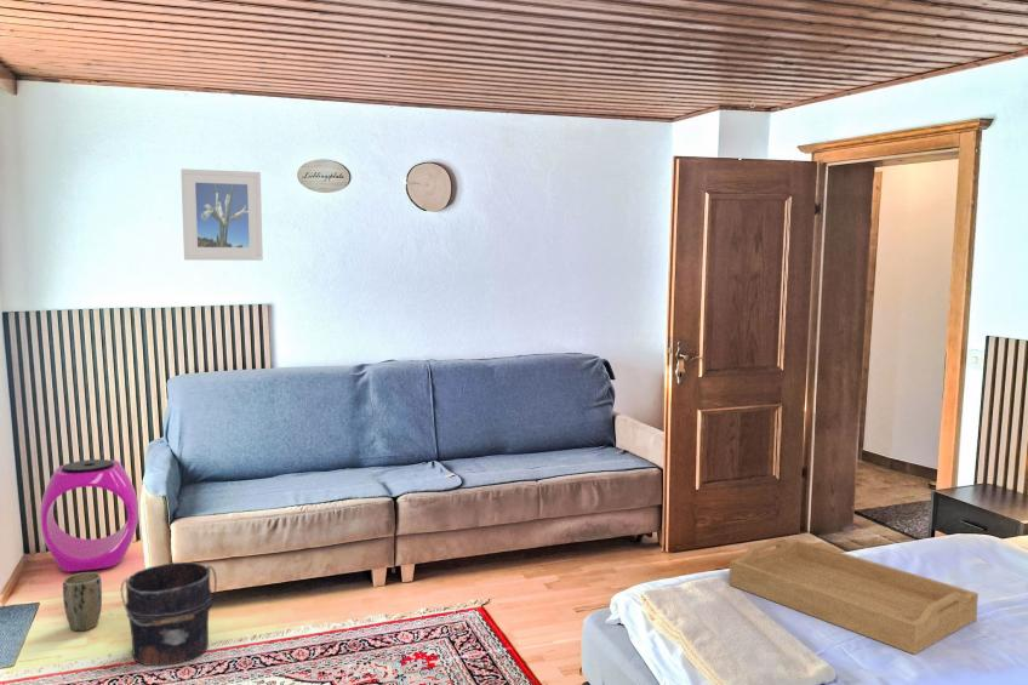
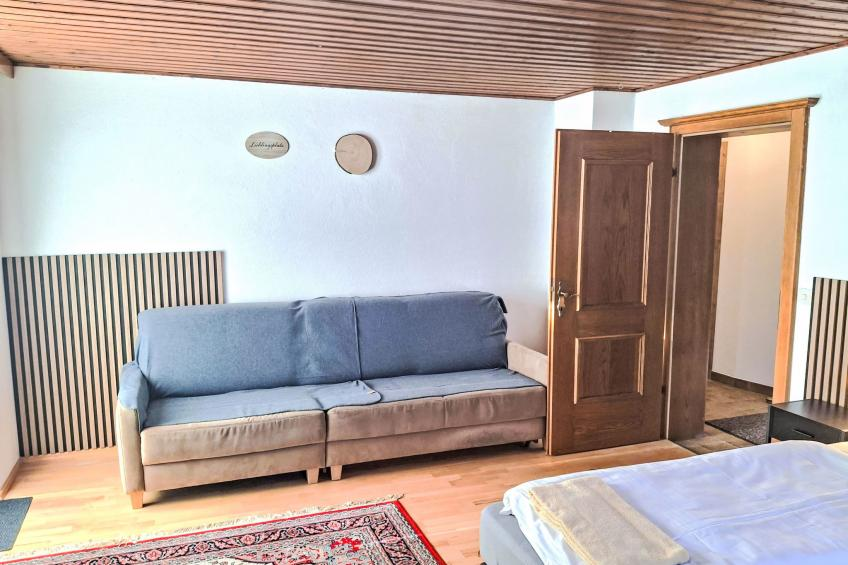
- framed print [179,167,264,262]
- serving tray [729,537,980,656]
- bucket [120,561,218,667]
- plant pot [62,571,103,633]
- stool [39,458,139,572]
